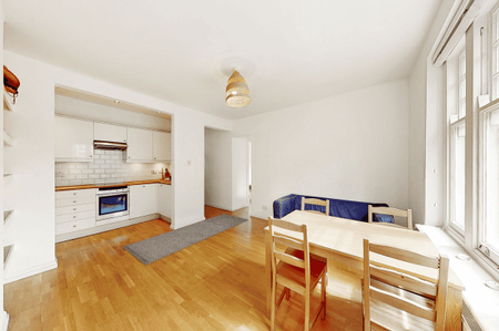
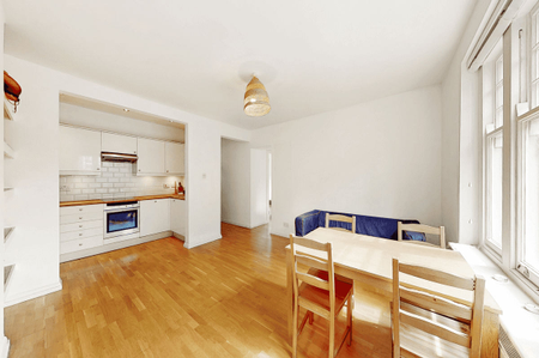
- rug [122,213,249,266]
